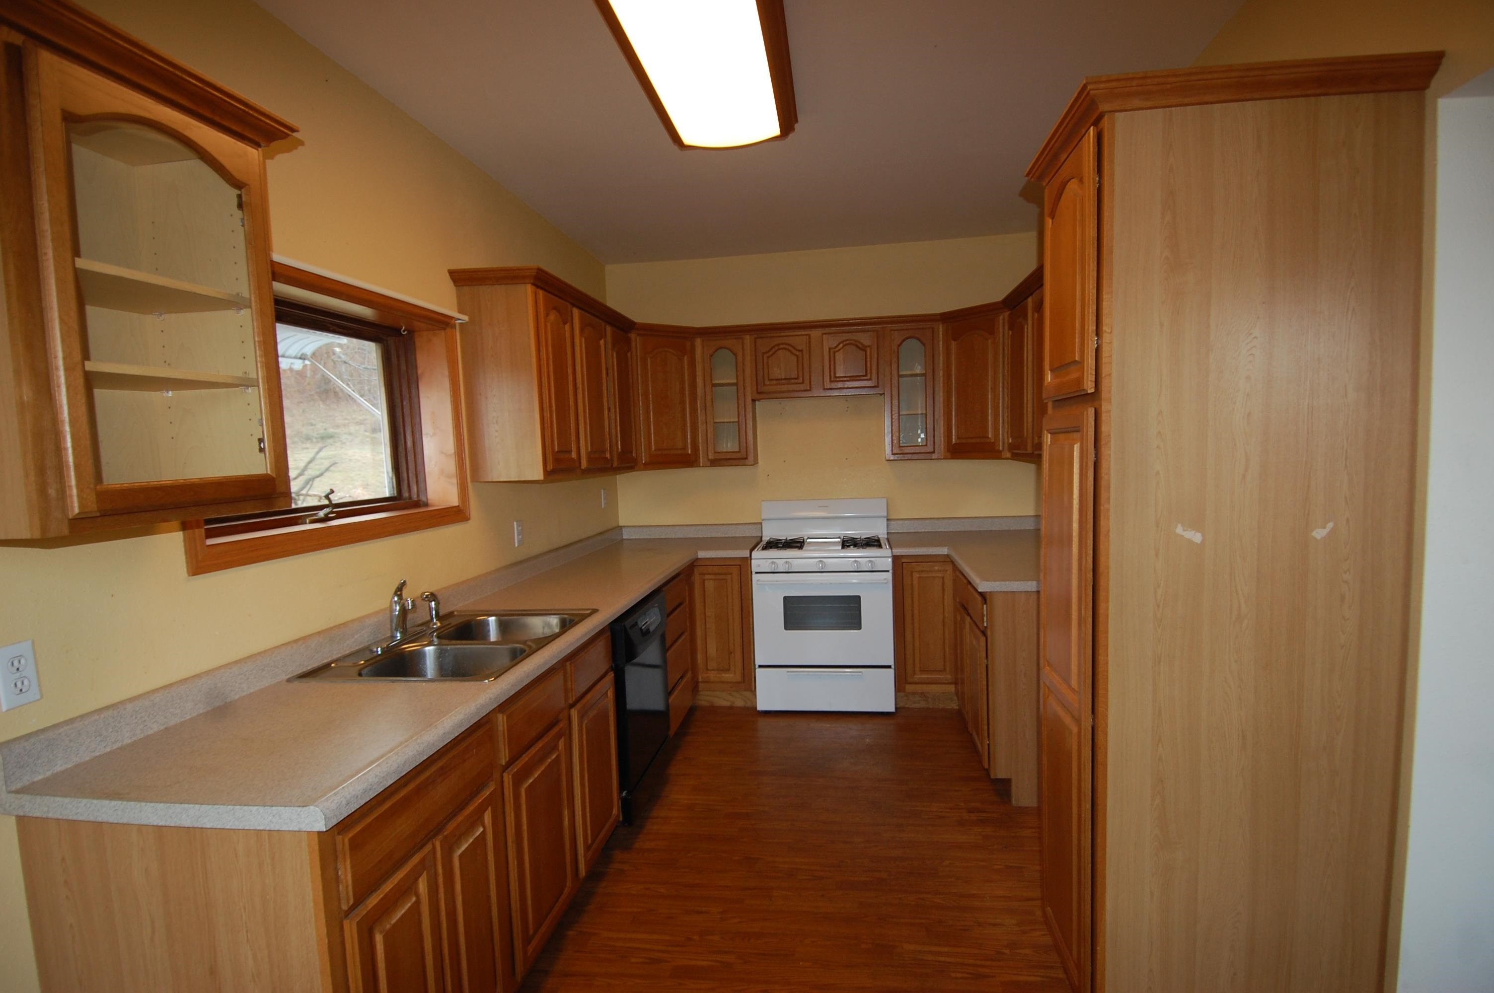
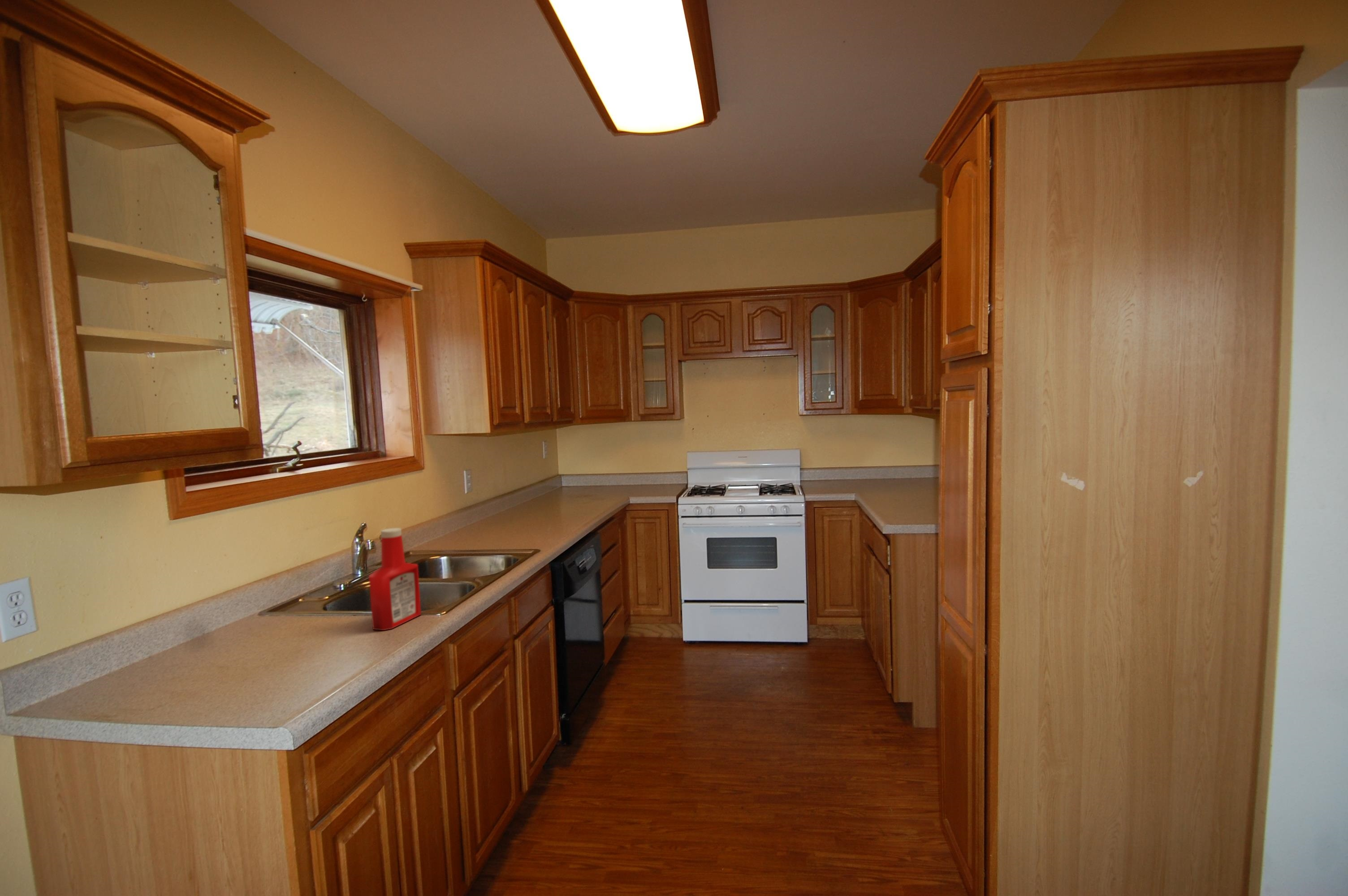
+ soap bottle [368,527,422,631]
